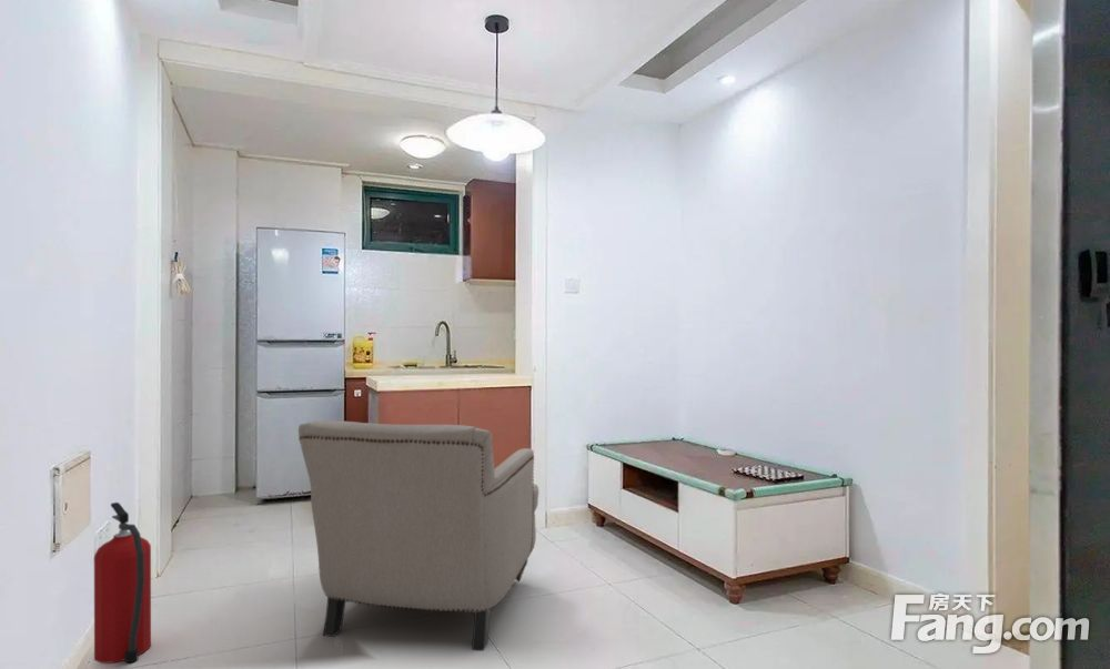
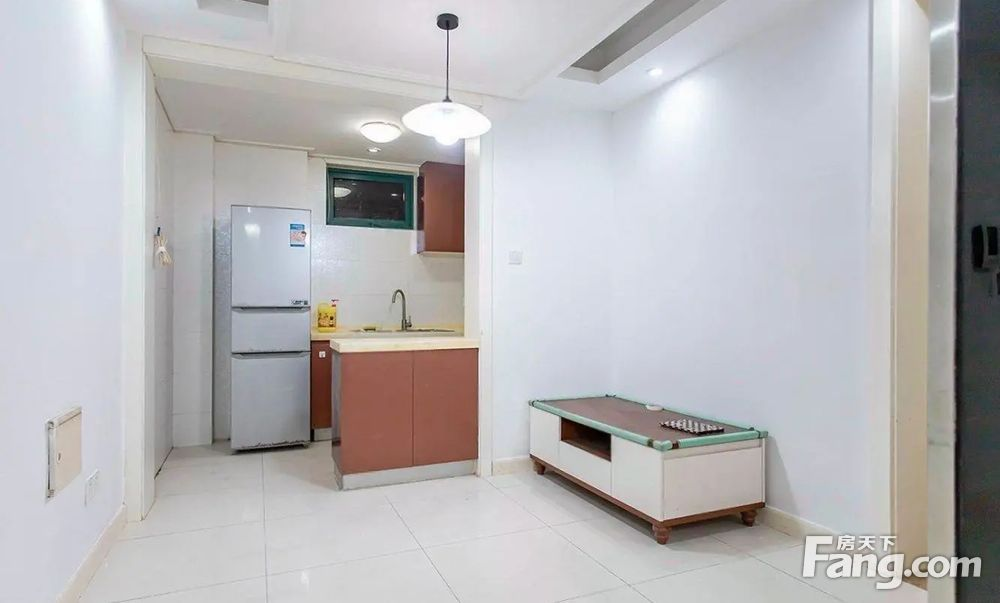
- fire extinguisher [93,501,152,665]
- chair [297,419,539,652]
